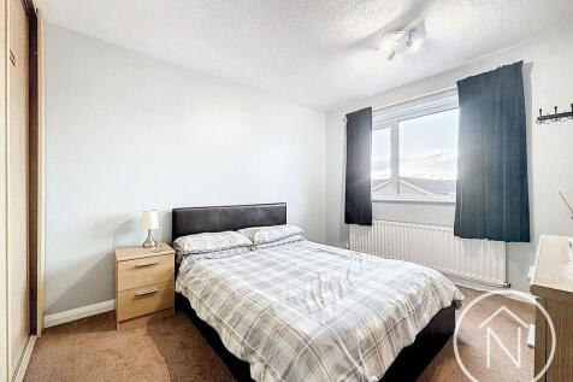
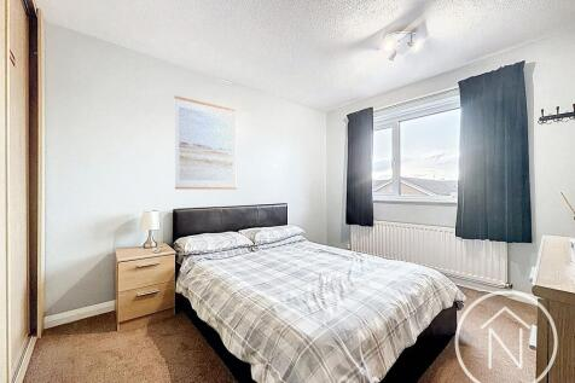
+ wall art [174,94,238,191]
